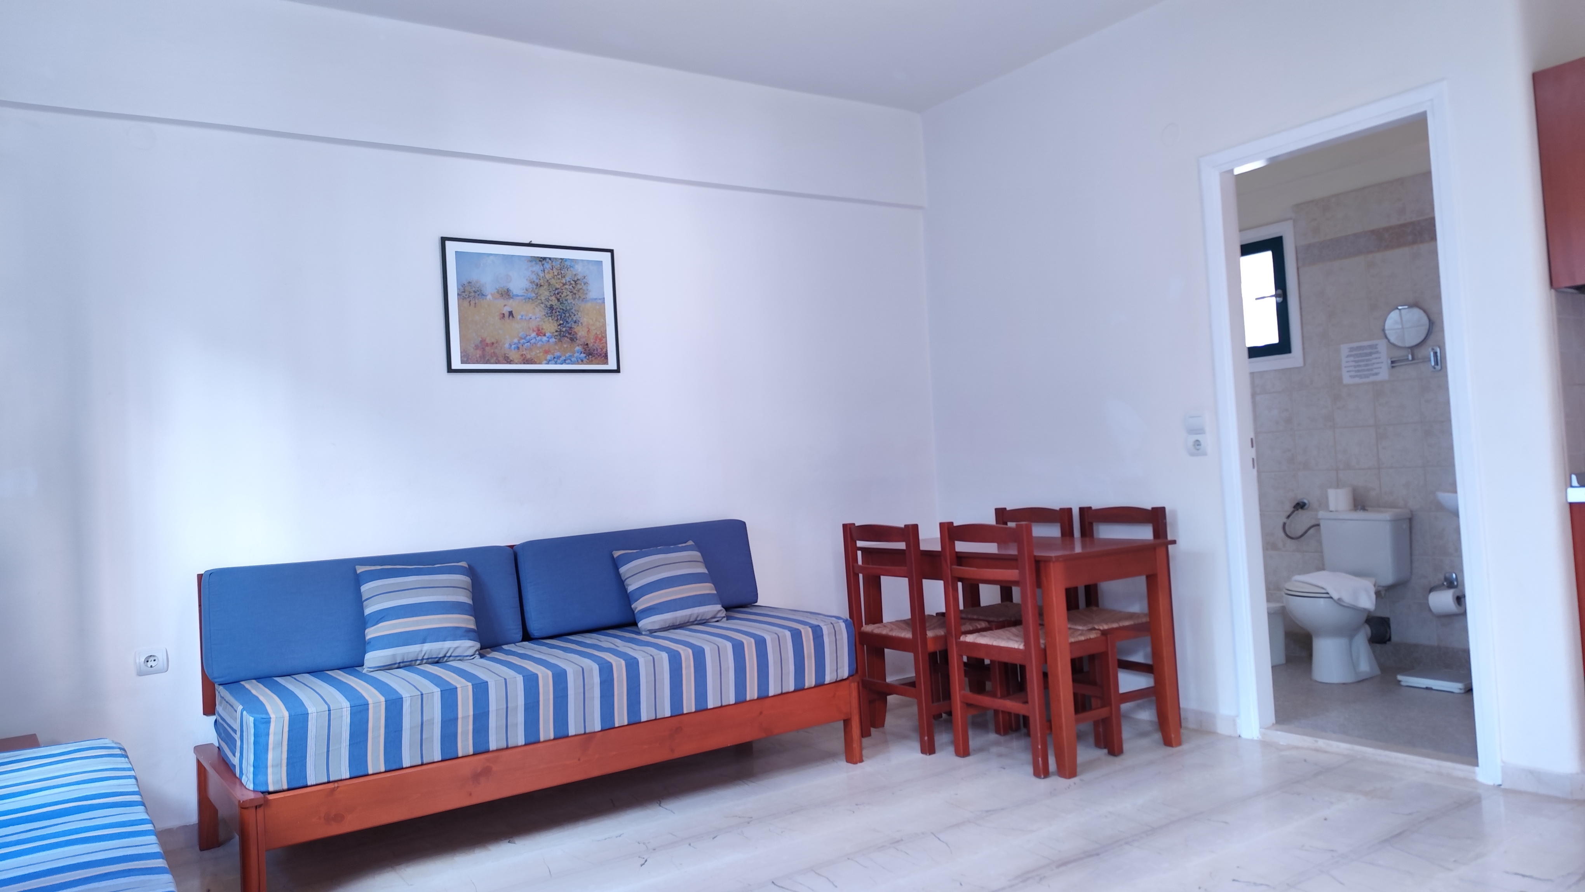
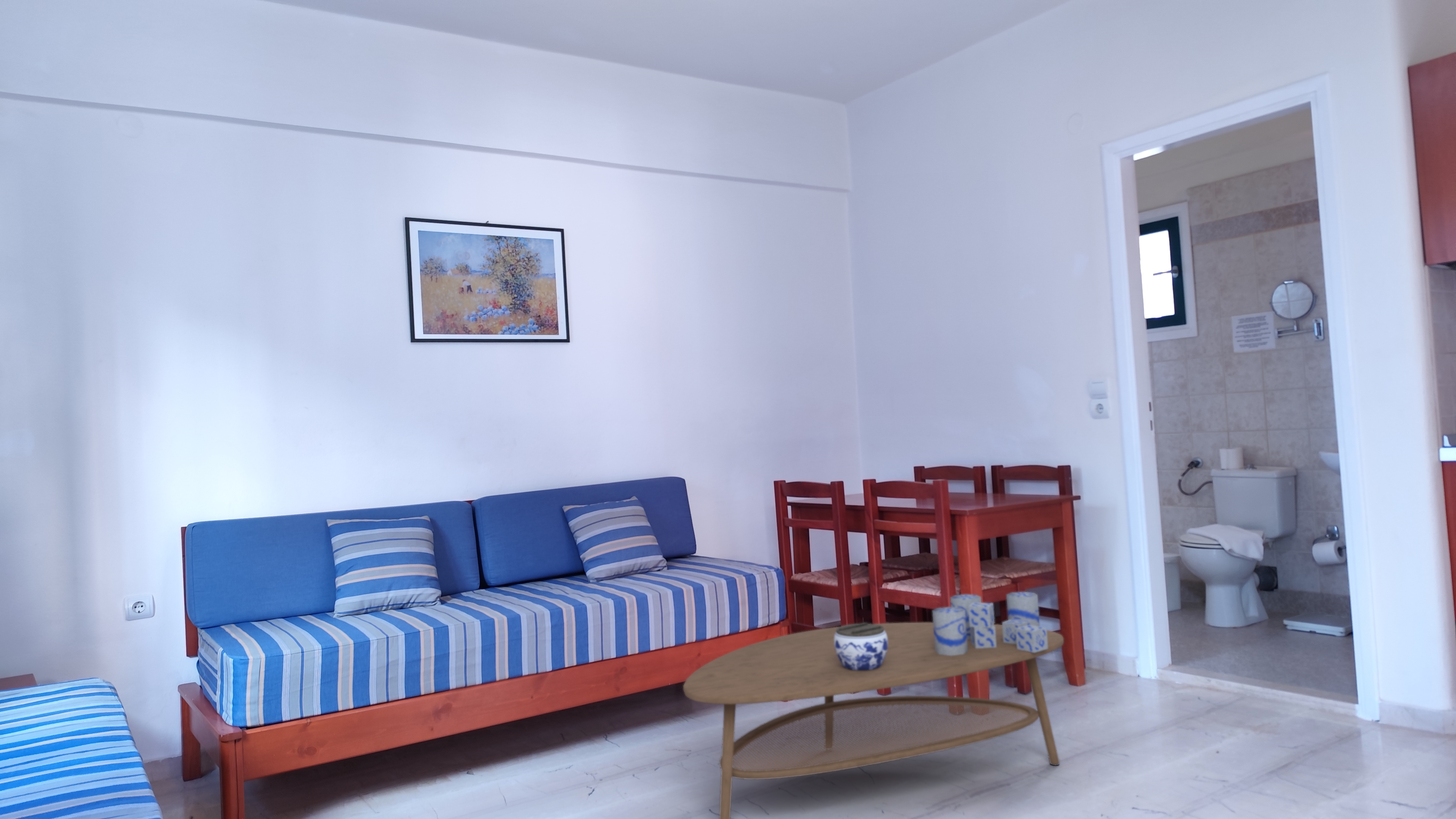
+ jar [834,622,888,671]
+ coffee table [683,622,1064,819]
+ candle [932,591,1048,656]
